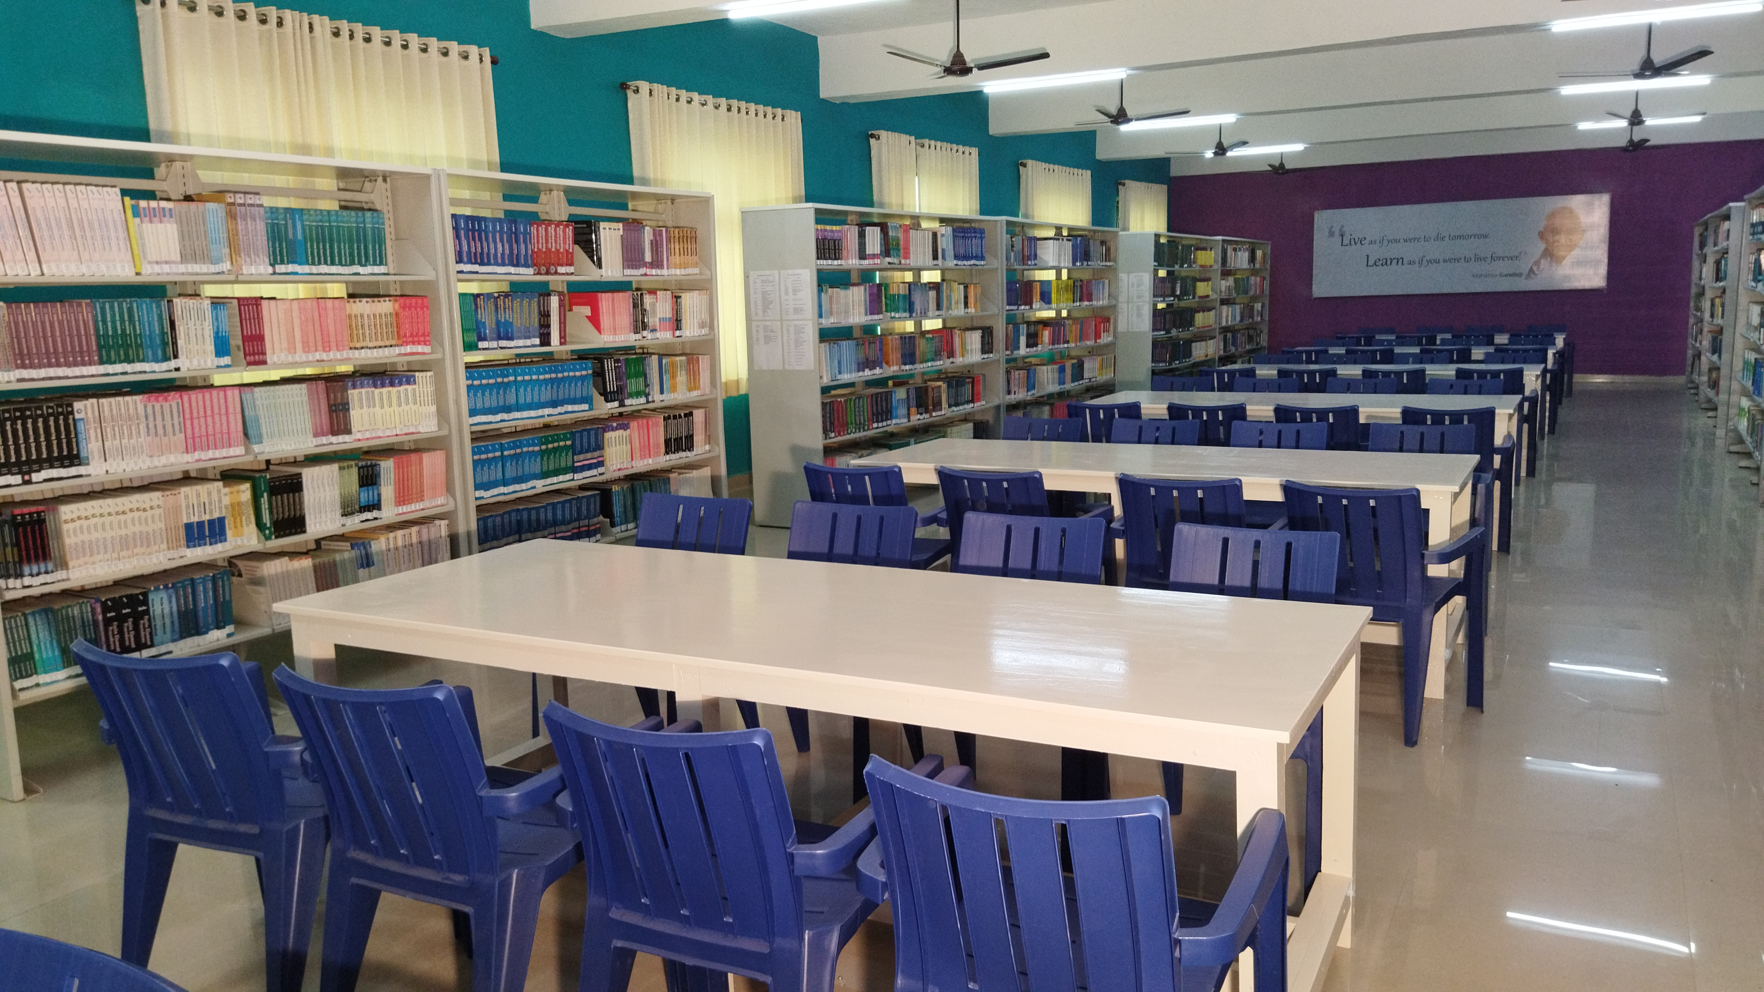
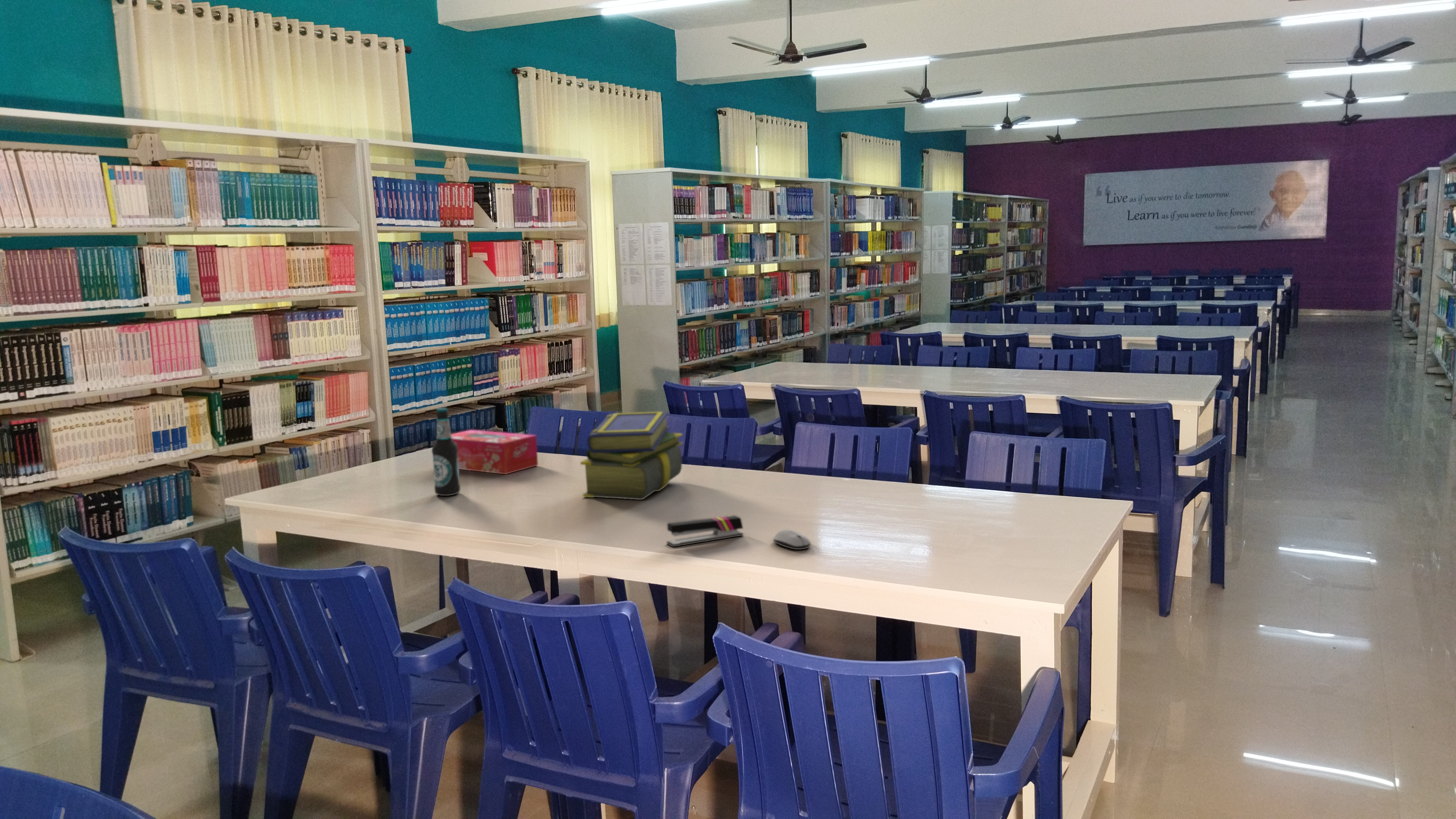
+ computer mouse [772,529,811,550]
+ tissue box [451,430,538,475]
+ bottle [431,408,461,496]
+ stapler [666,515,744,547]
+ stack of books [580,411,684,500]
